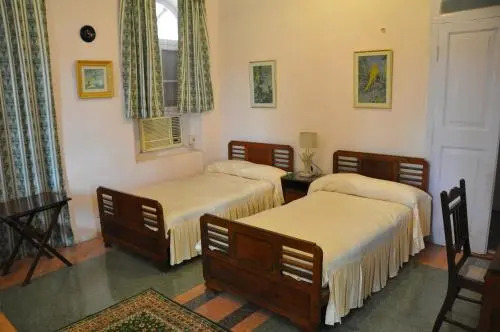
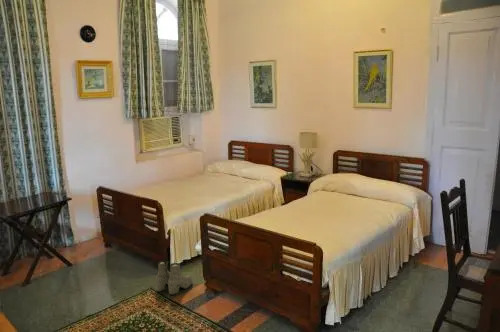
+ boots [155,260,193,296]
